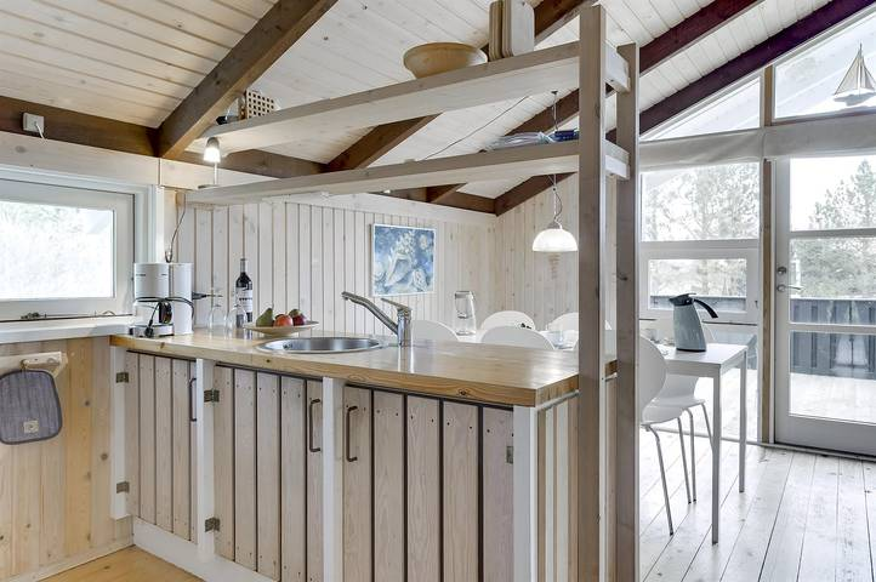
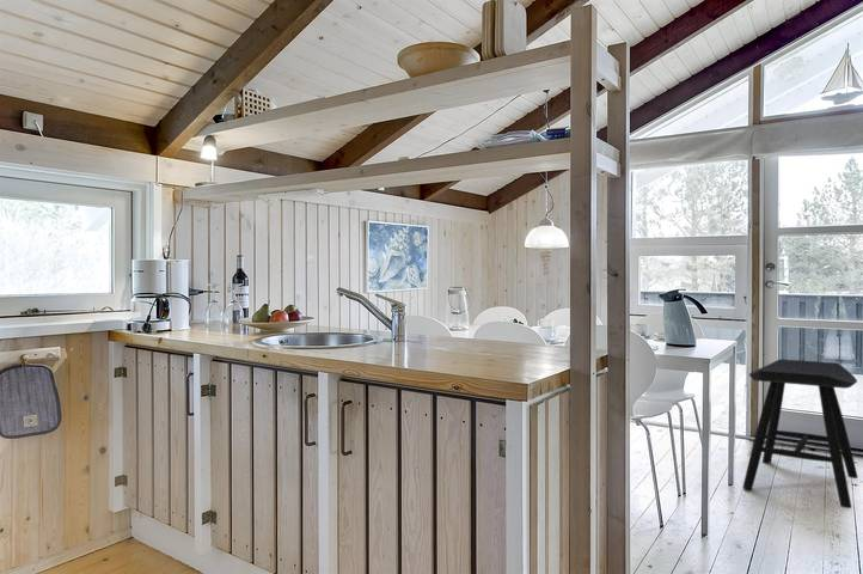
+ stool [741,358,859,509]
